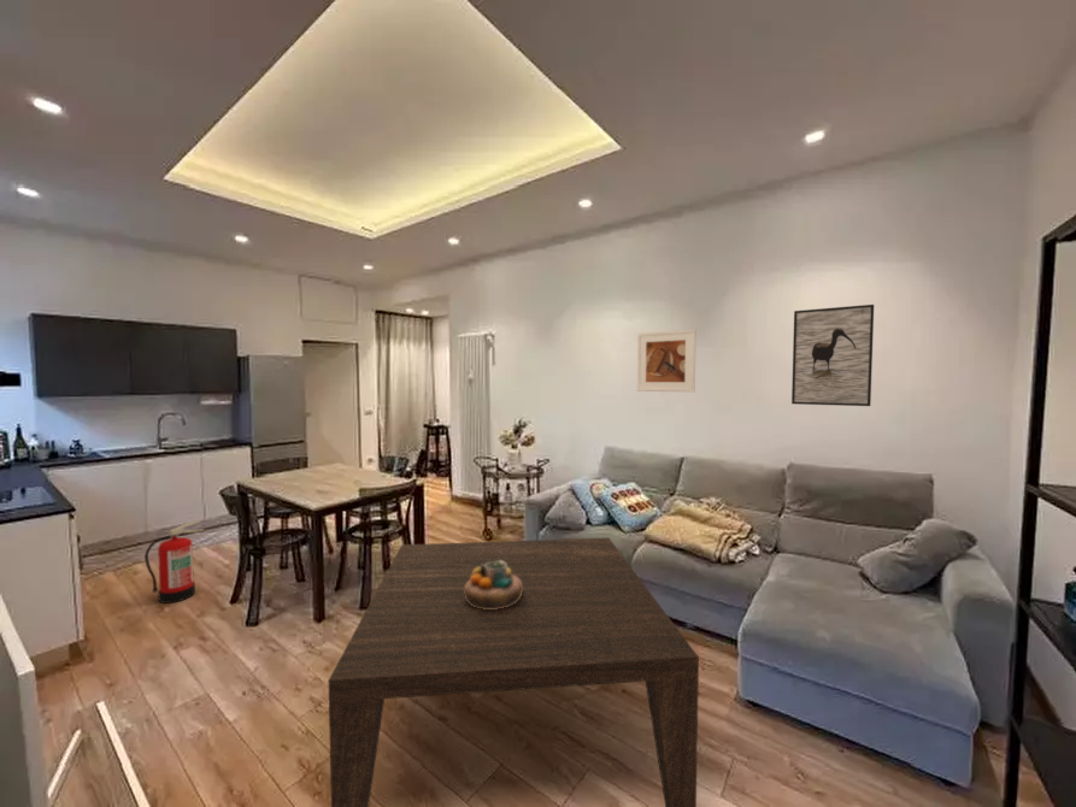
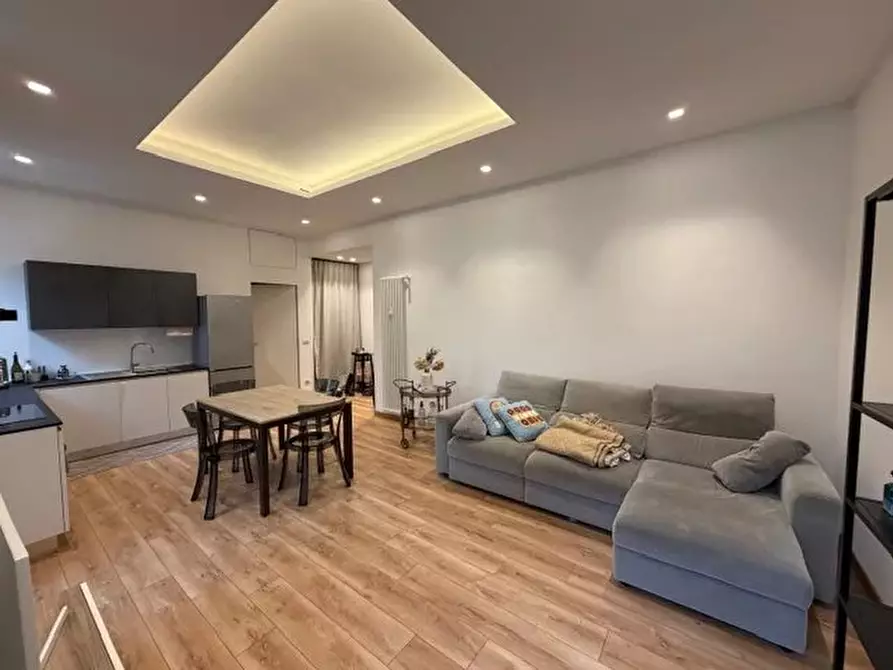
- fire extinguisher [143,519,205,605]
- decorative bowl [464,561,523,609]
- coffee table [328,537,700,807]
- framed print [636,328,698,393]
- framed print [790,304,875,407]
